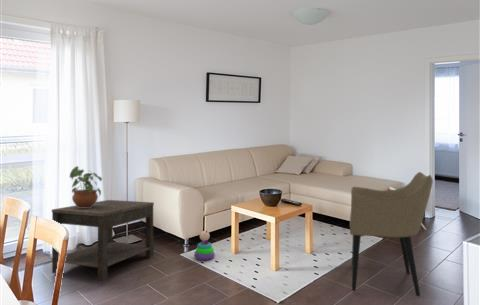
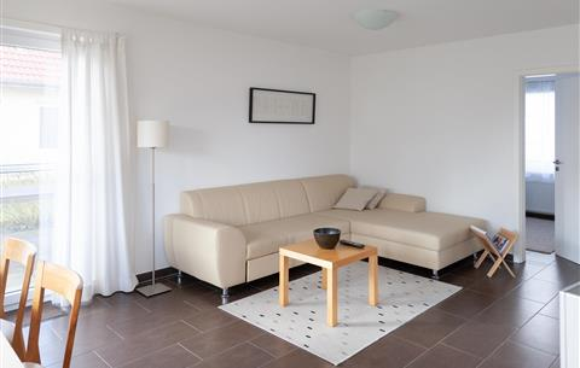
- armchair [349,171,434,297]
- side table [51,199,155,282]
- stacking toy [193,230,216,261]
- potted plant [69,165,103,208]
